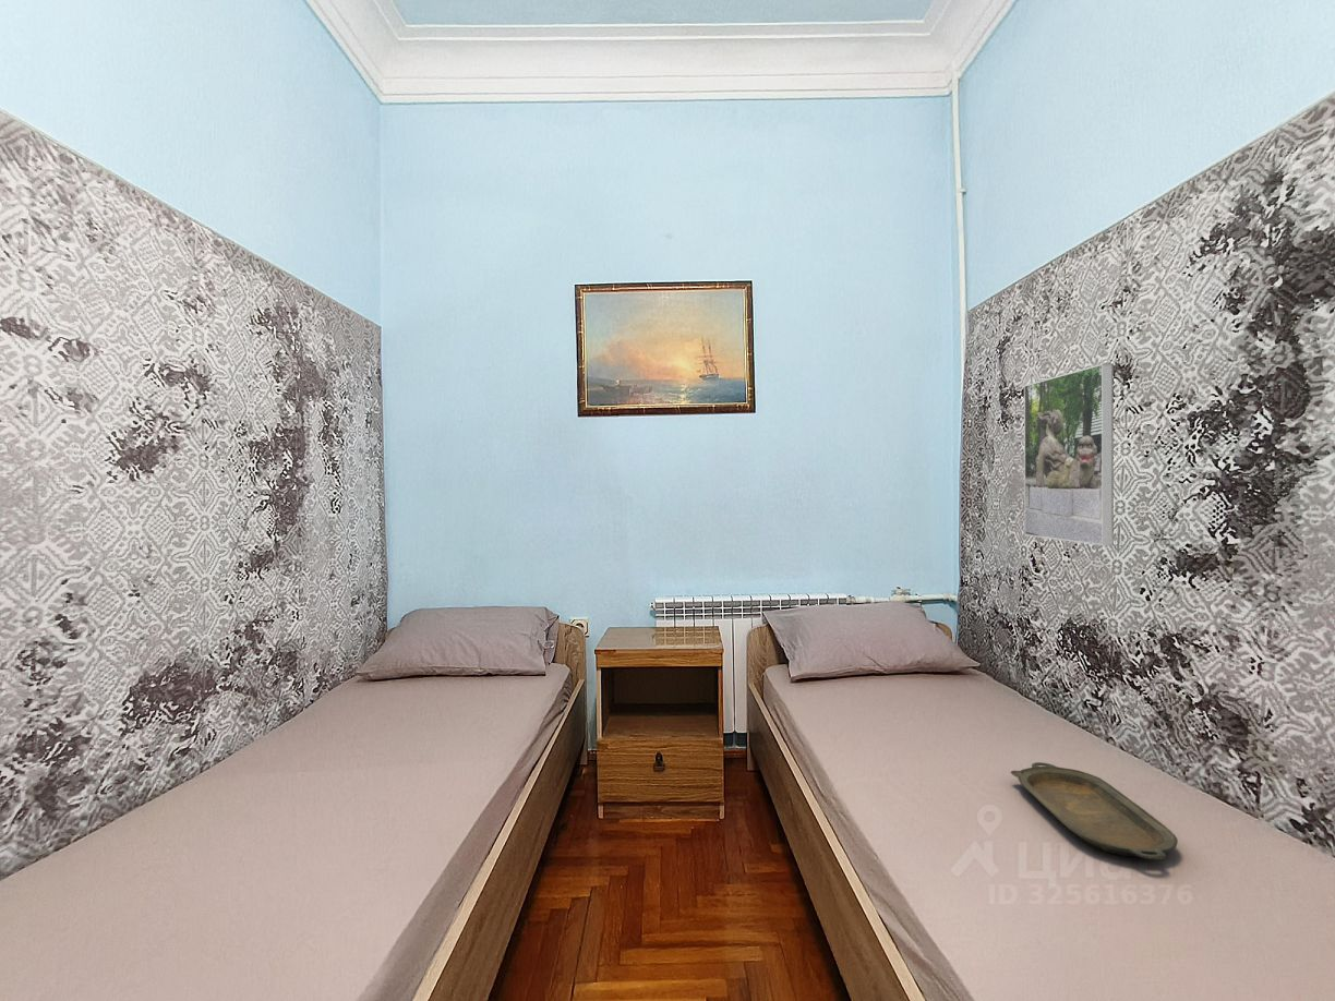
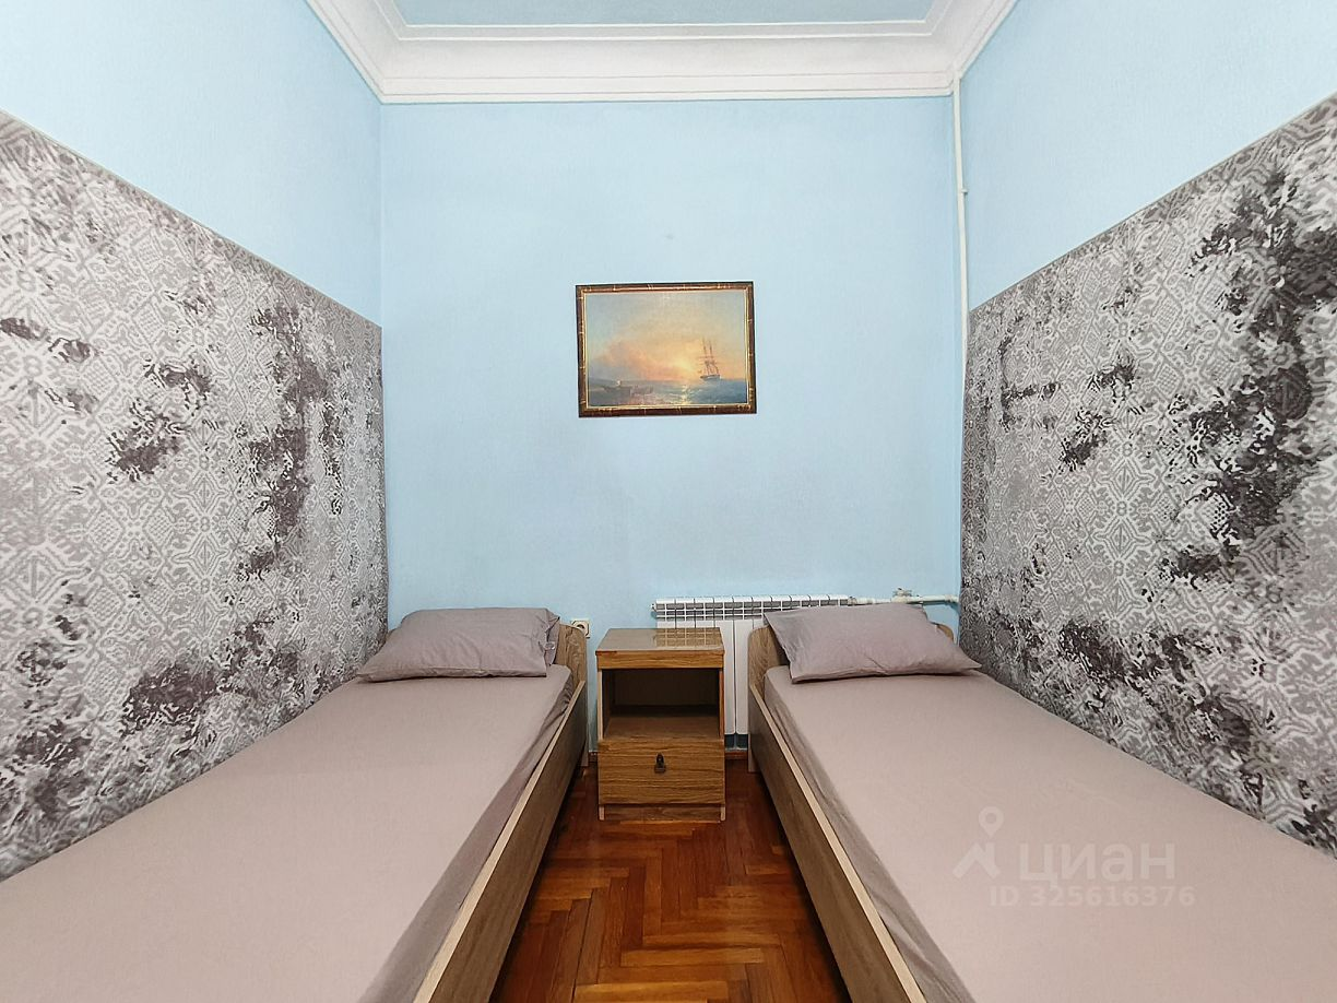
- serving tray [1010,761,1179,860]
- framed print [1023,362,1115,546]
